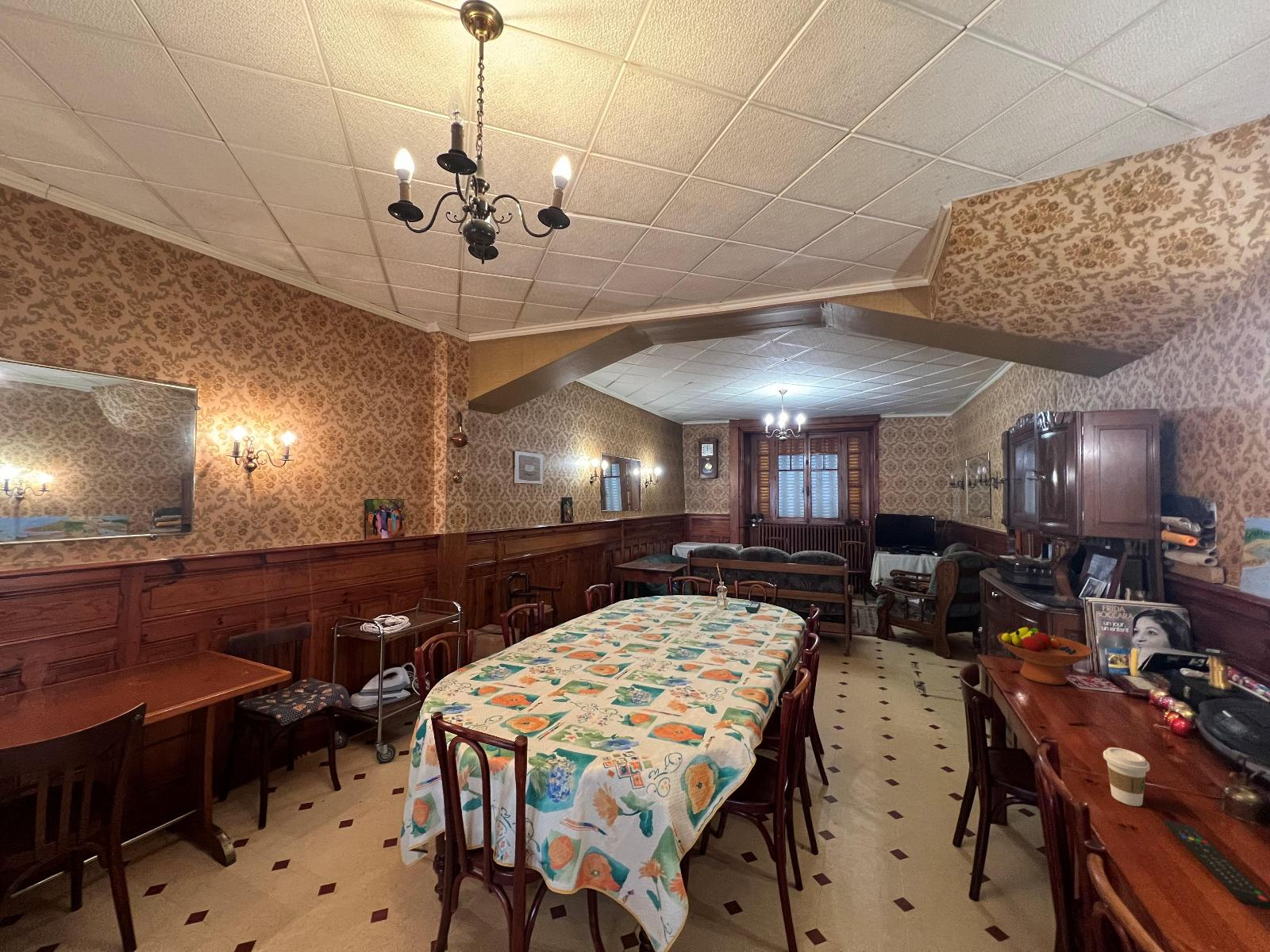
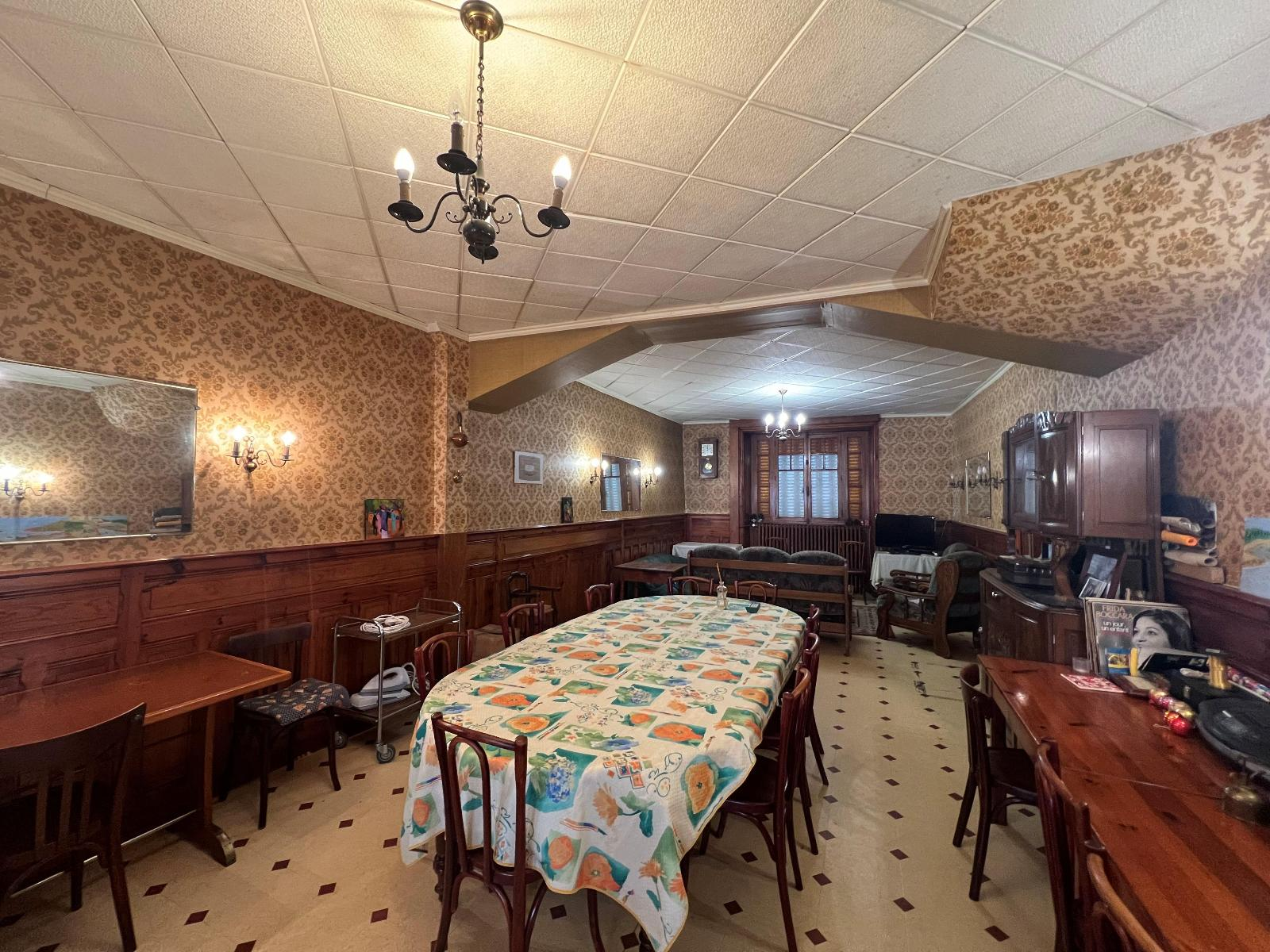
- fruit bowl [997,627,1093,685]
- coffee cup [1103,747,1150,807]
- remote control [1162,819,1270,910]
